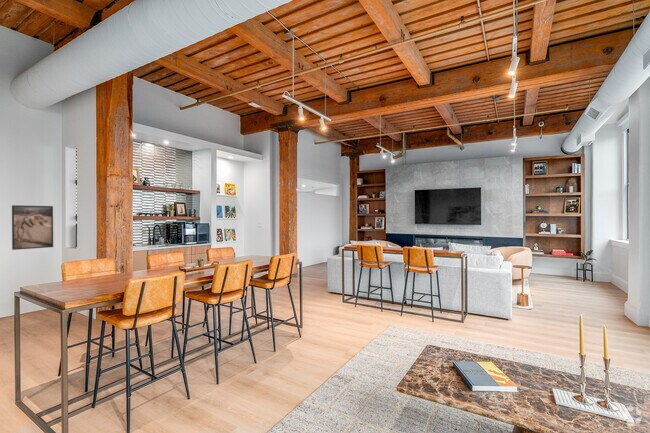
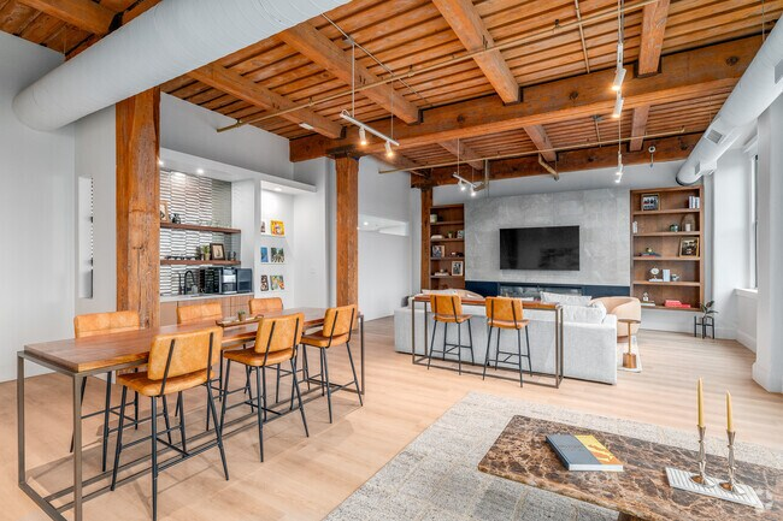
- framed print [11,204,54,251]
